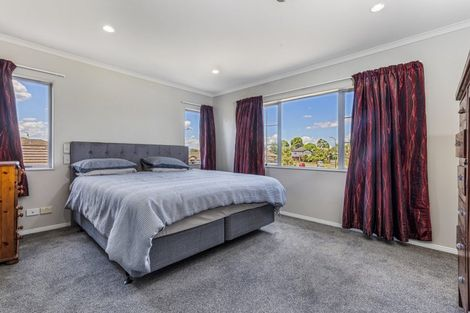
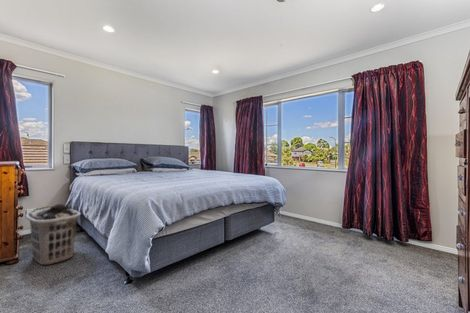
+ clothes hamper [24,203,82,266]
